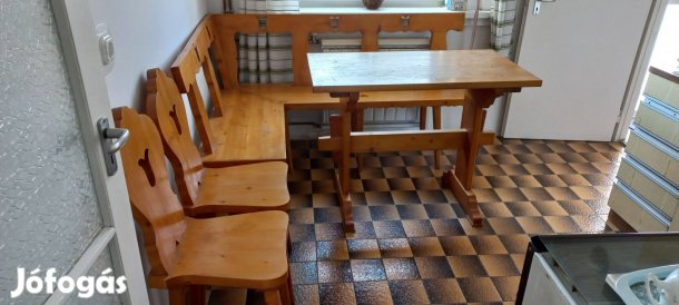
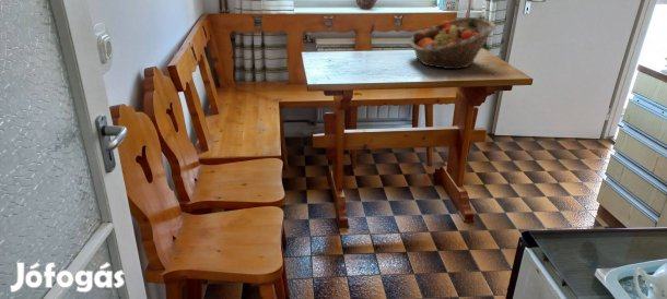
+ fruit basket [408,16,496,71]
